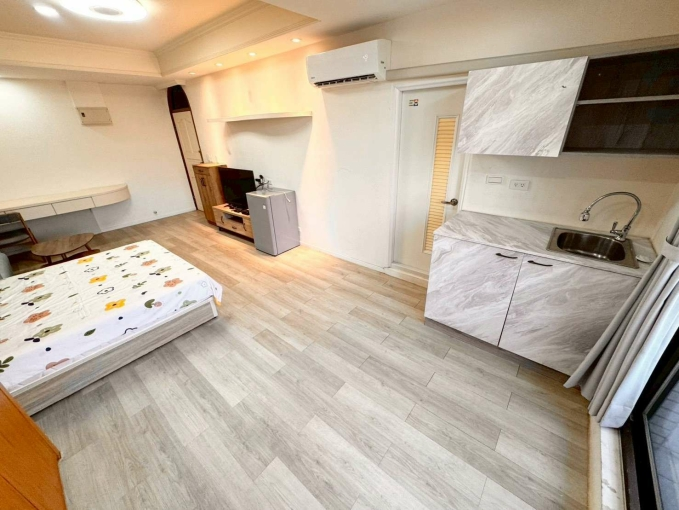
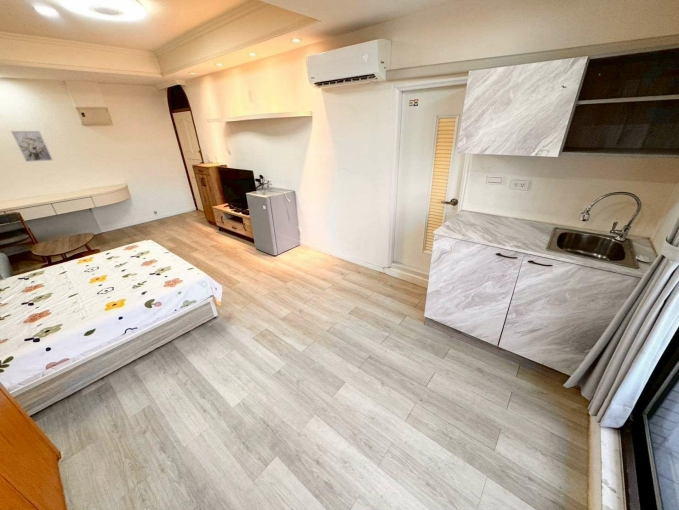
+ wall art [10,130,54,163]
